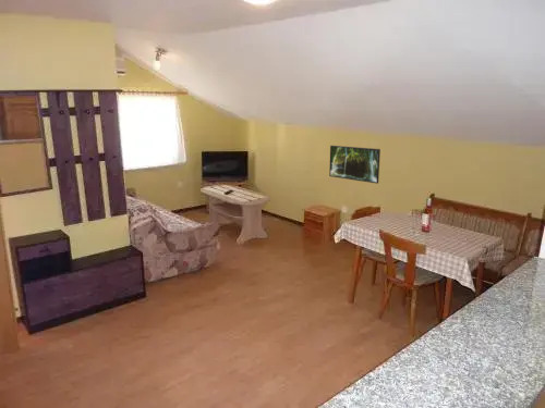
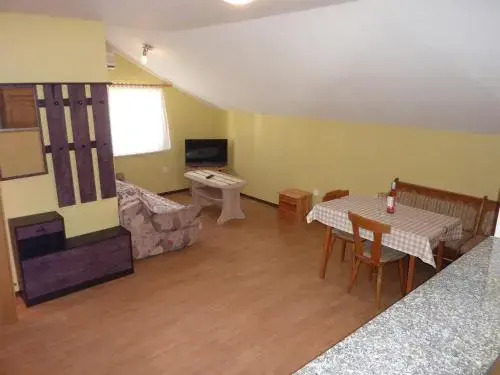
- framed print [328,145,382,185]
